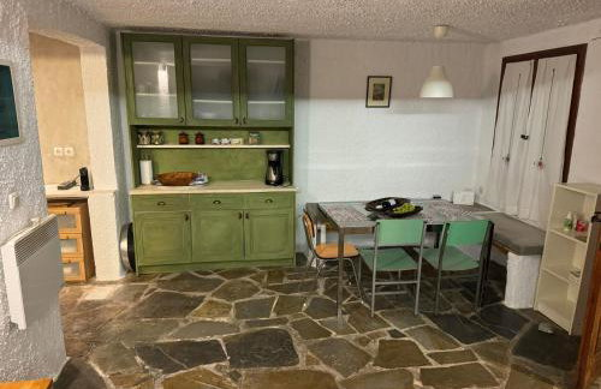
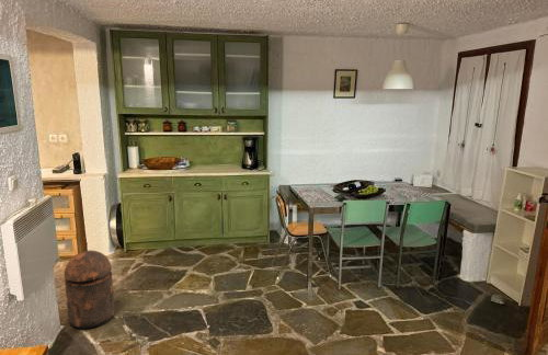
+ trash can [64,250,115,330]
